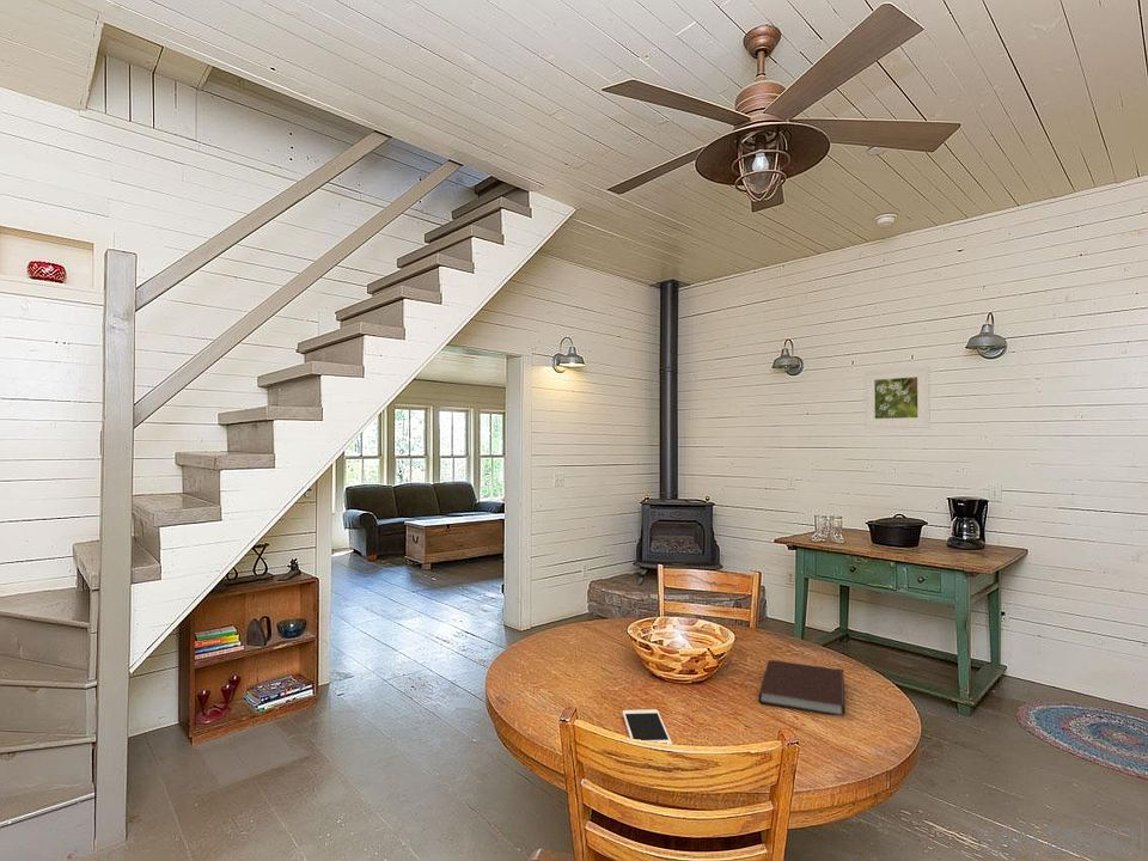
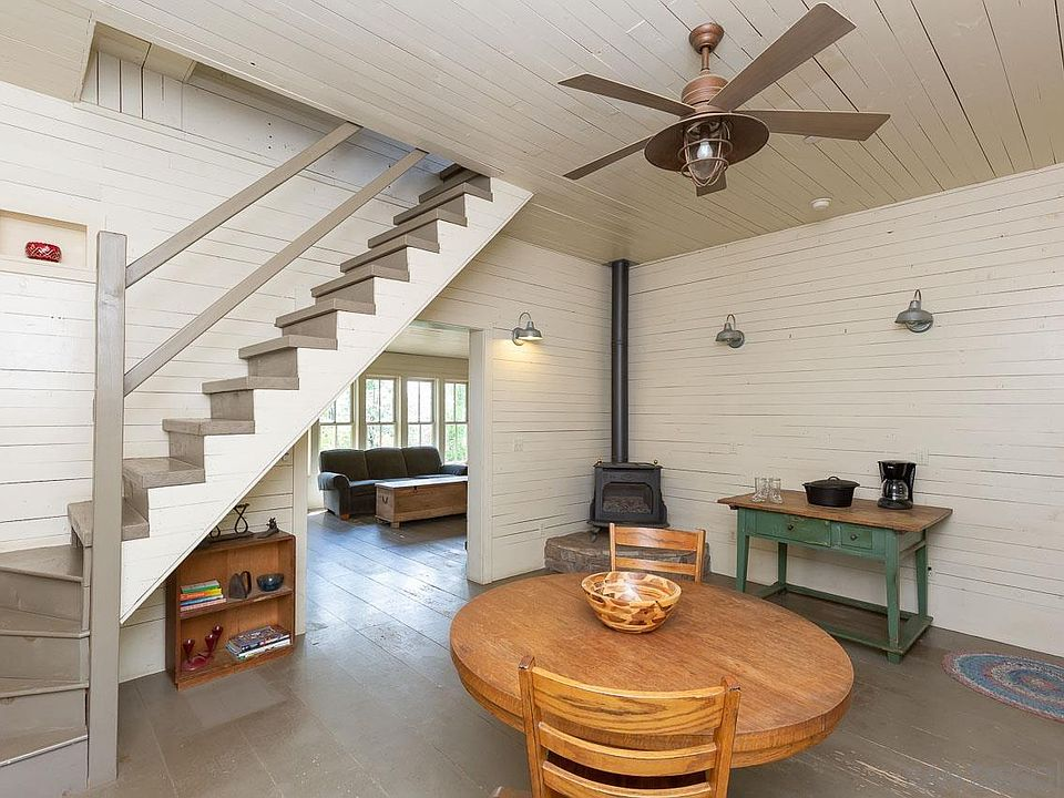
- cell phone [622,708,673,744]
- notebook [758,659,847,716]
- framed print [863,365,932,429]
